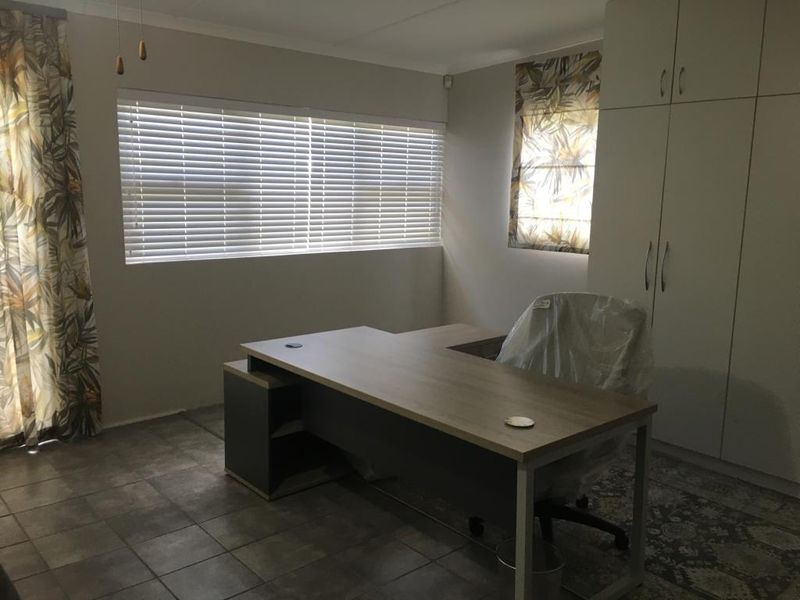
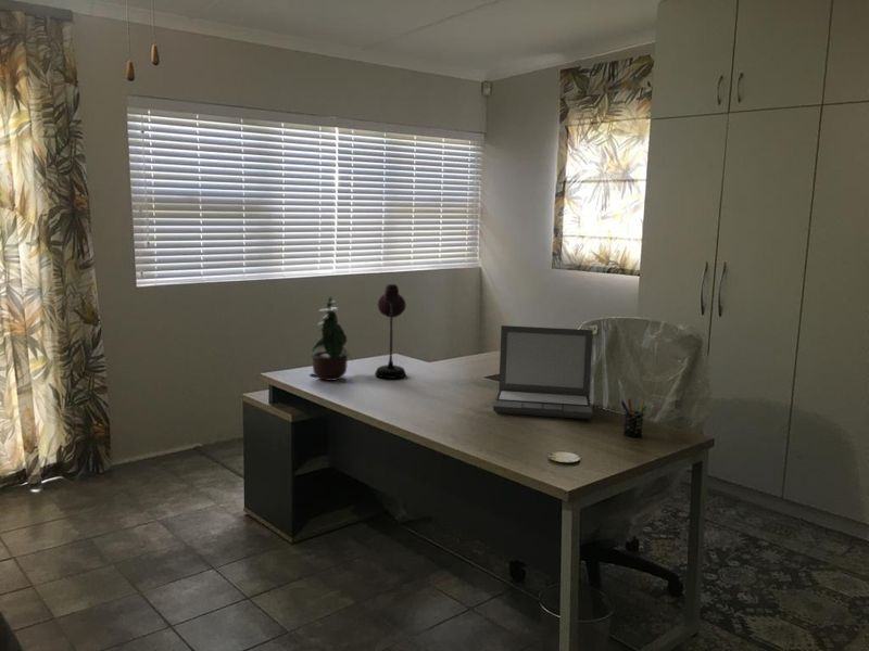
+ pen holder [619,397,647,438]
+ potted plant [311,296,353,382]
+ desk lamp [374,283,407,380]
+ laptop [492,324,594,420]
